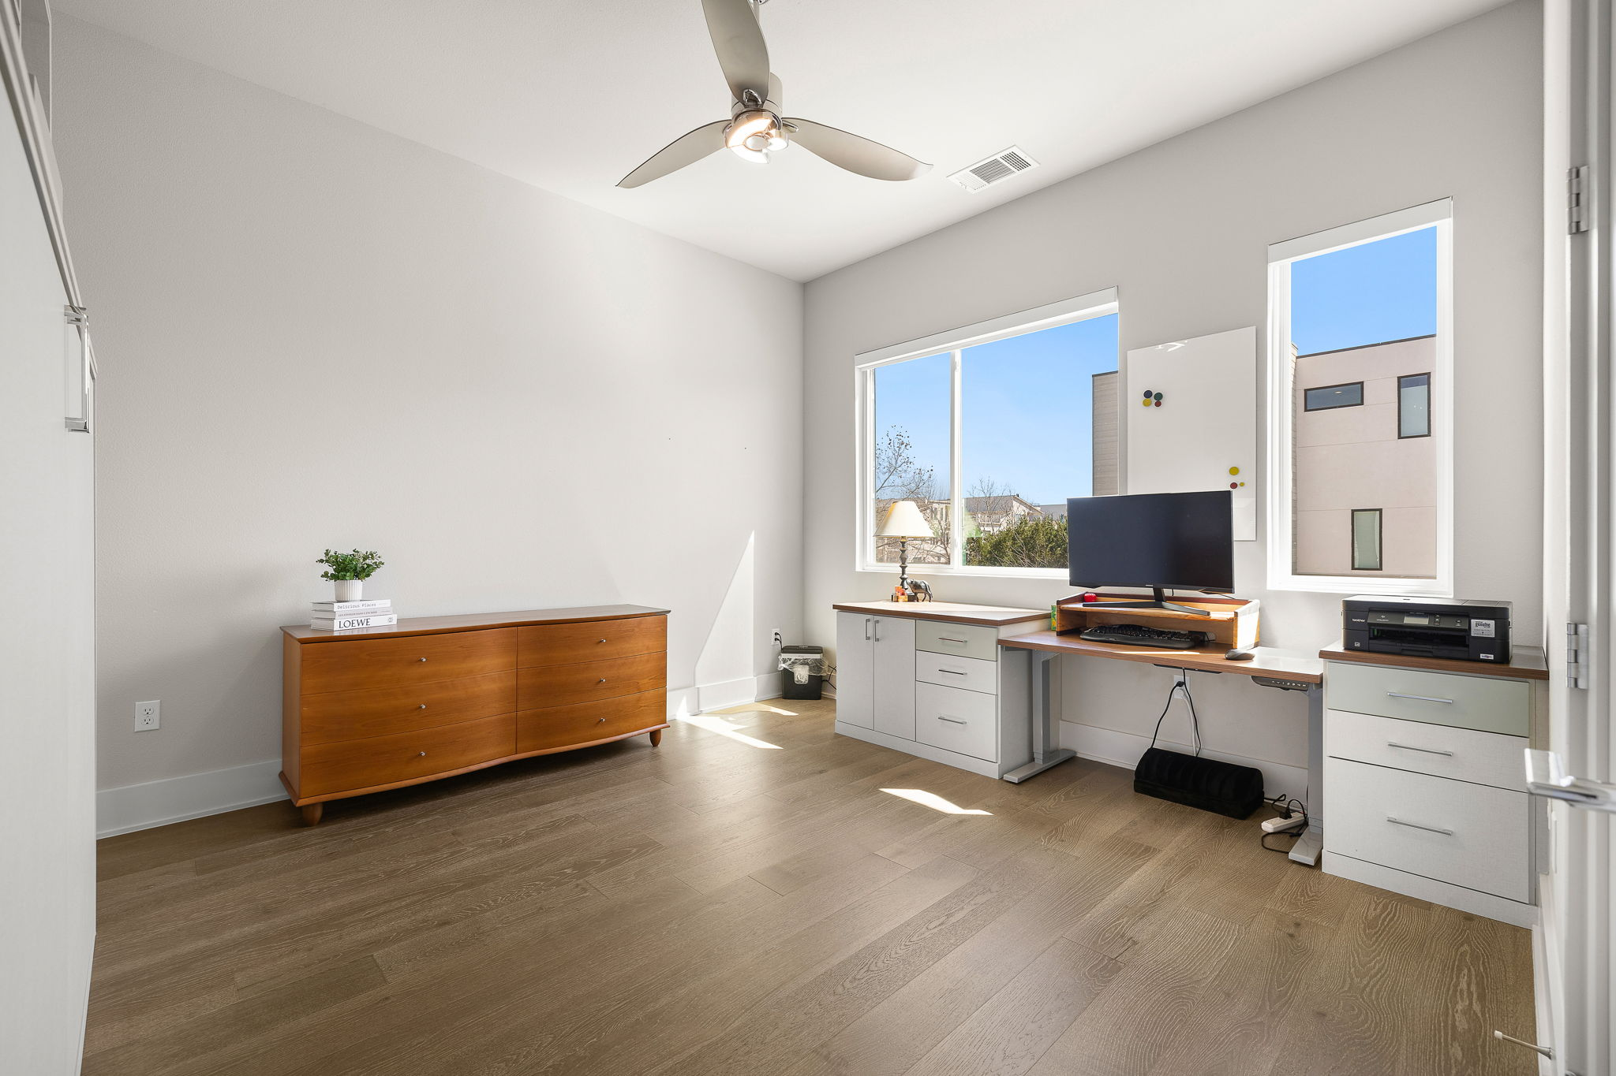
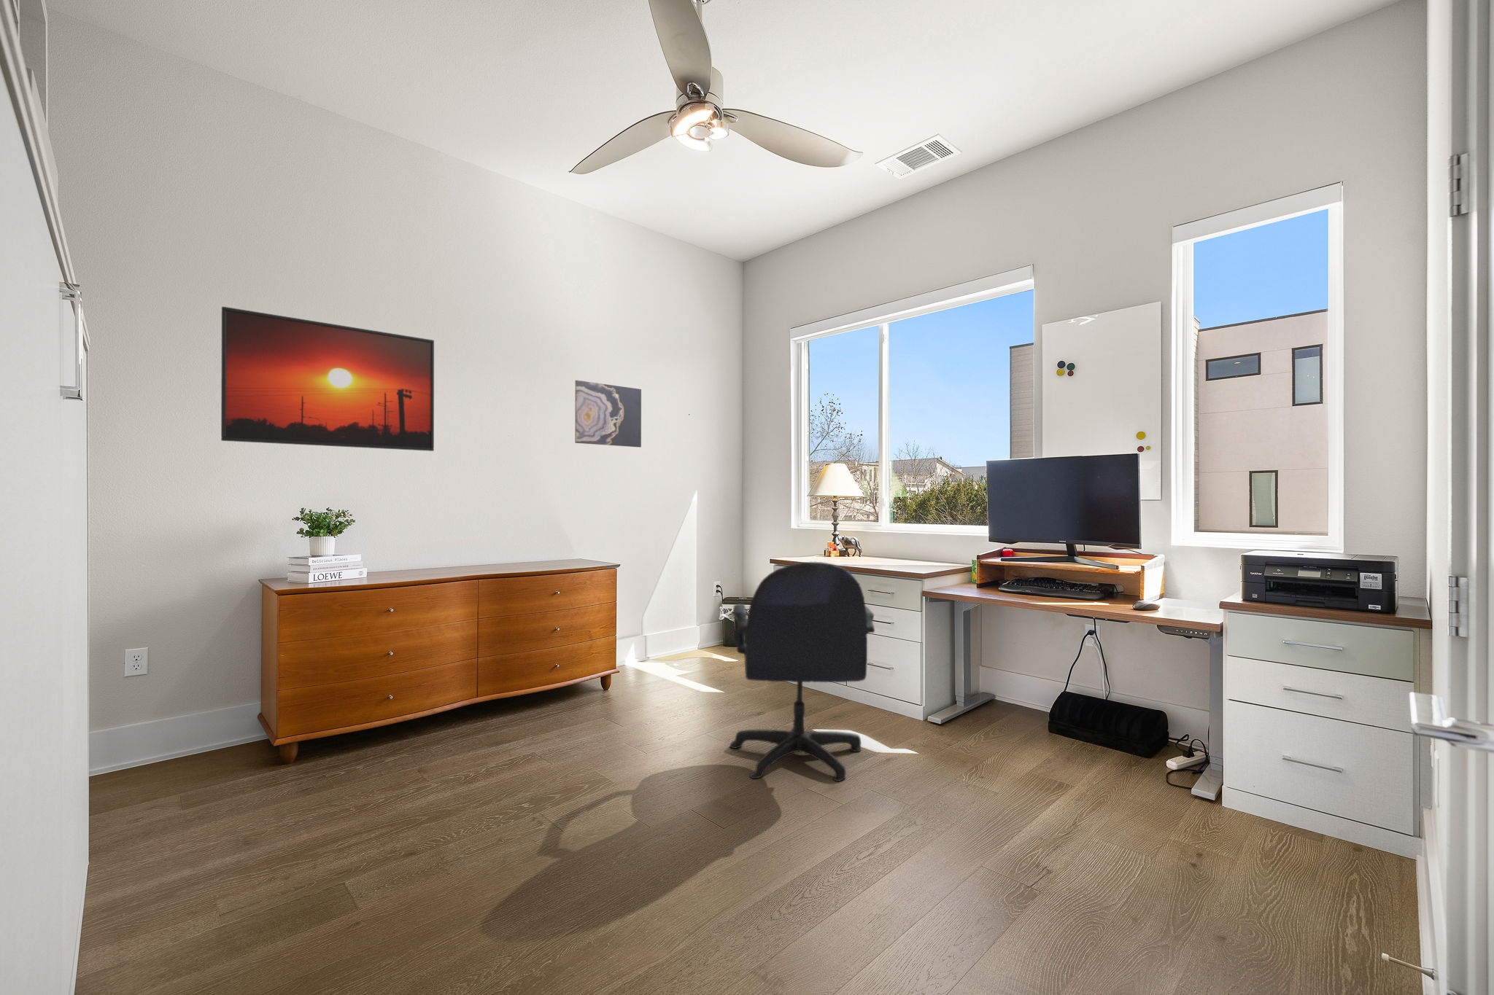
+ office chair [729,561,875,782]
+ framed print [220,306,434,452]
+ wall art [574,380,642,449]
